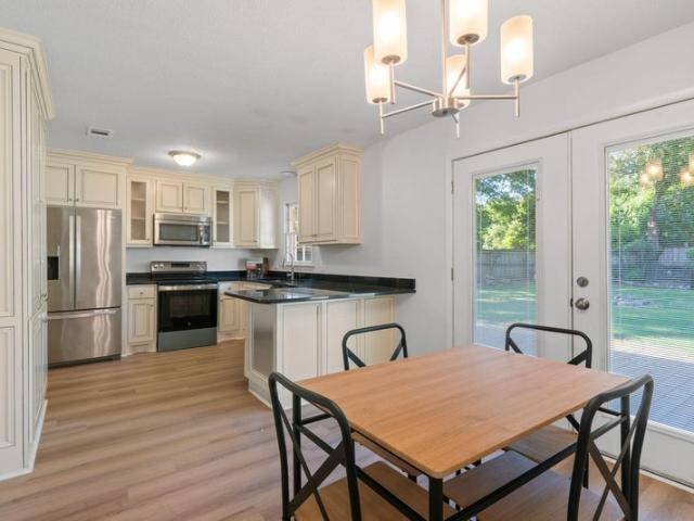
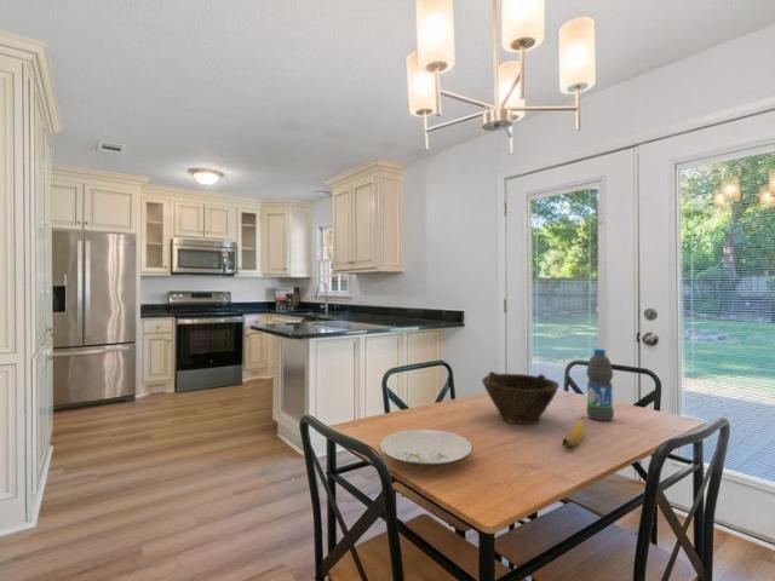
+ water bottle [585,347,615,422]
+ bowl [481,370,561,425]
+ plate [379,428,473,466]
+ banana [562,416,585,448]
